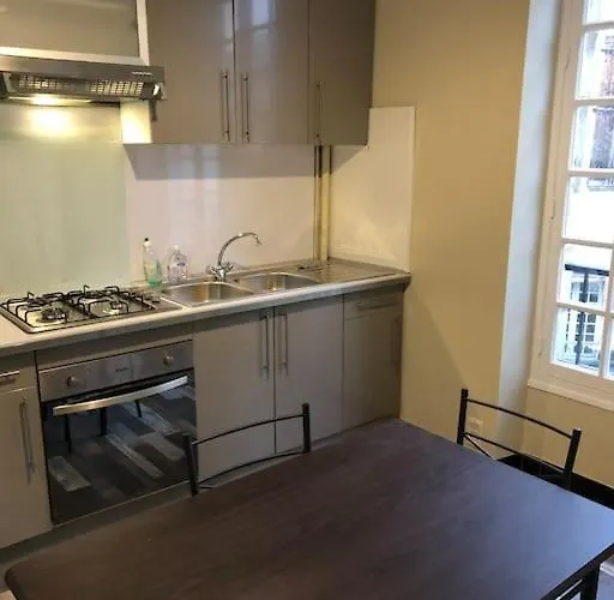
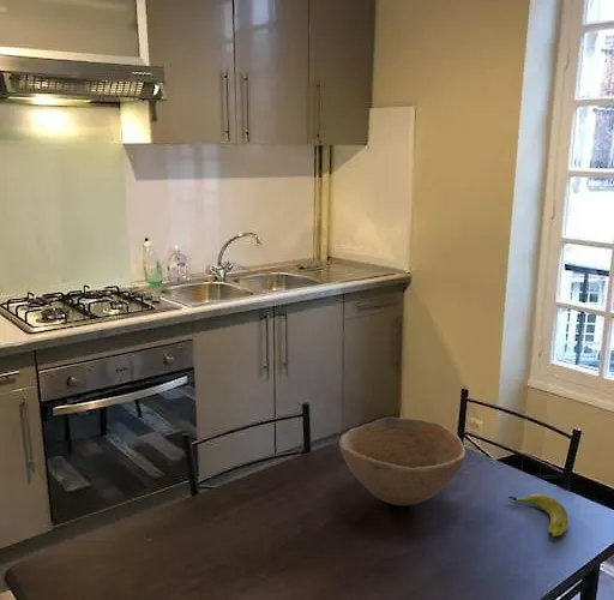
+ banana [507,493,570,538]
+ bowl [338,416,466,506]
